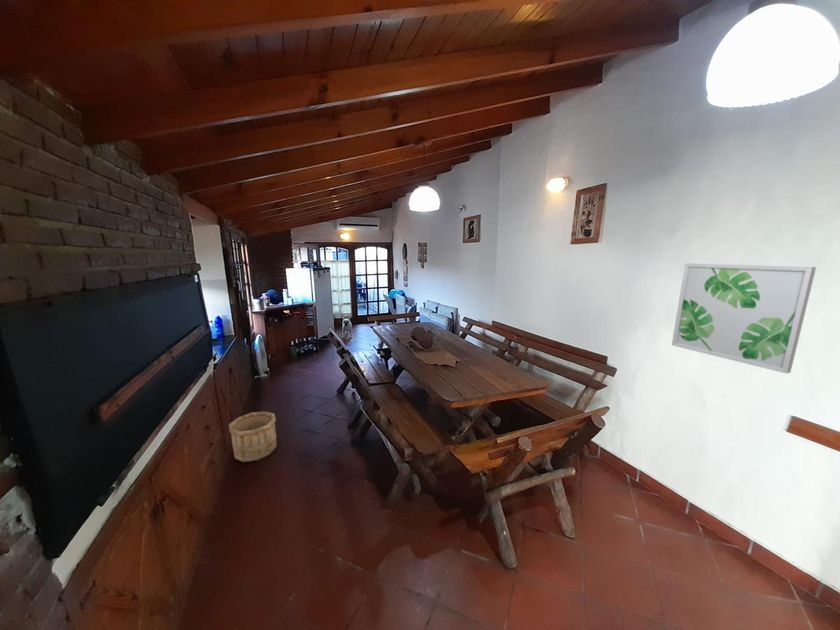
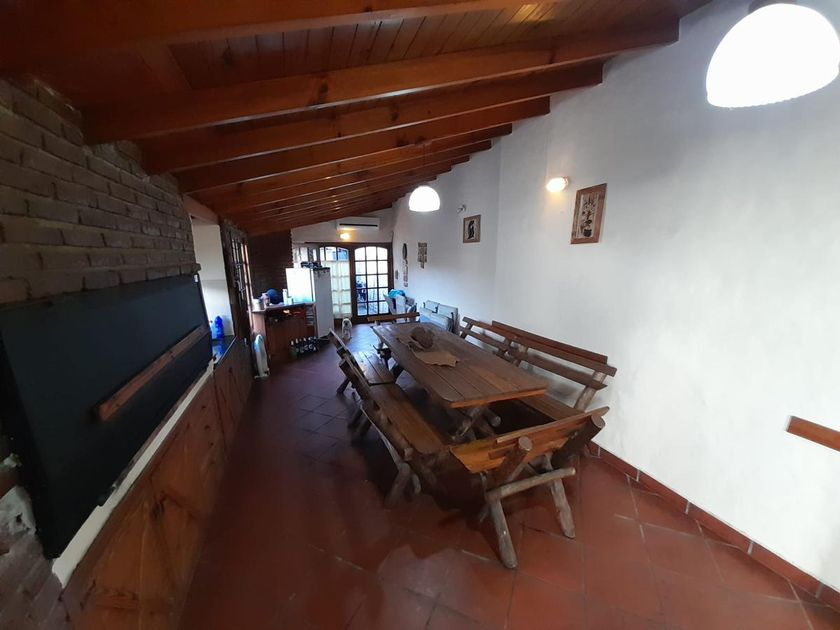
- wall art [671,262,817,375]
- wooden bucket [228,411,277,463]
